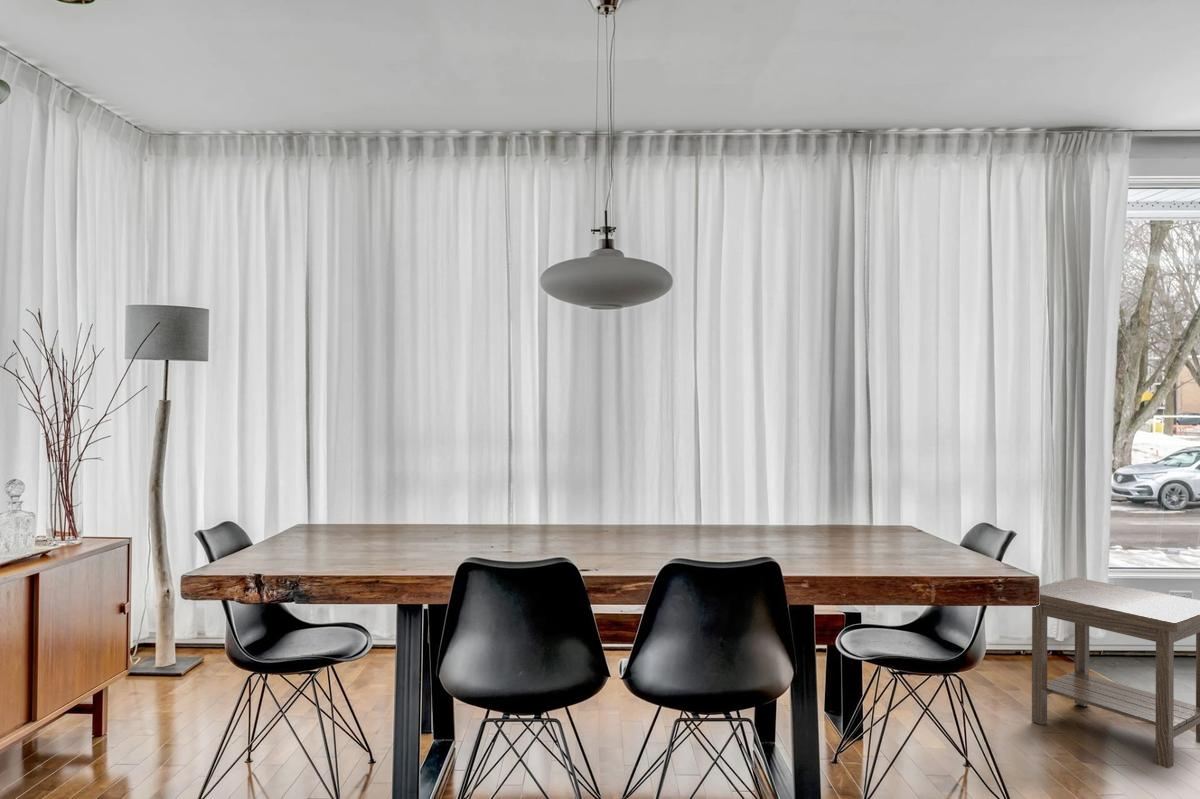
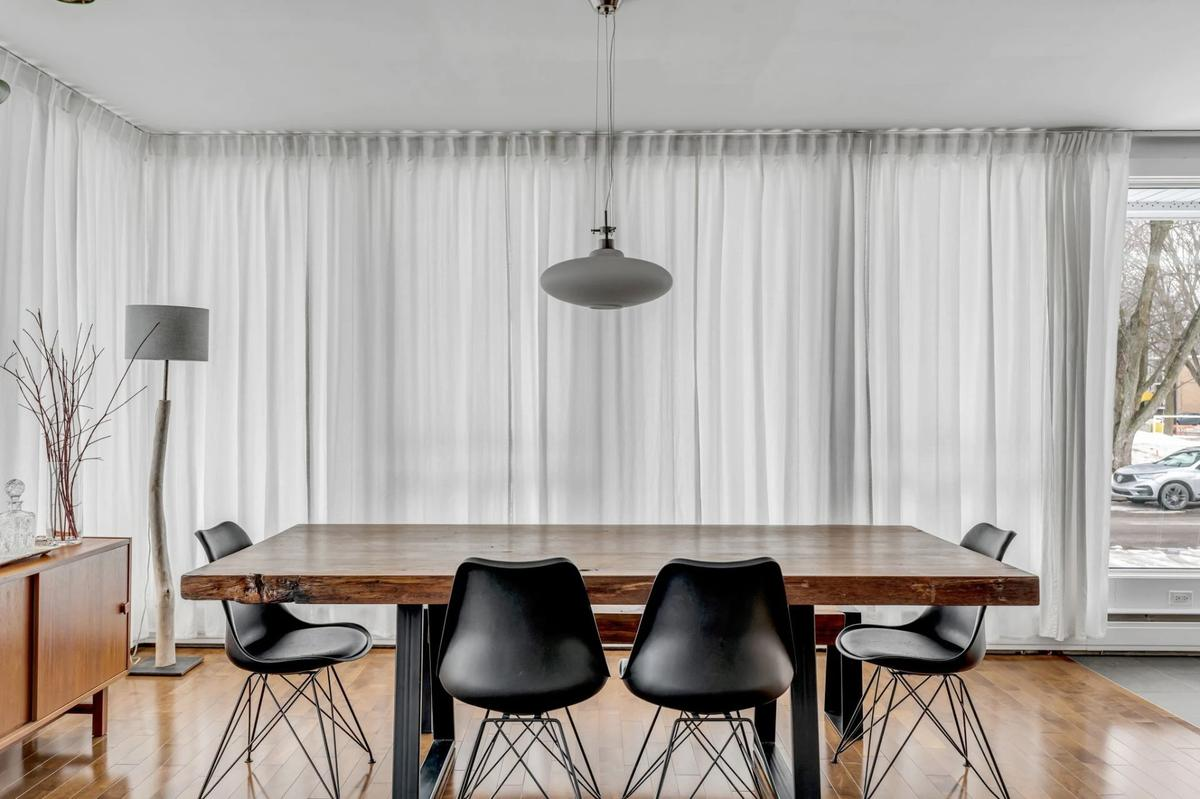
- side table [1031,577,1200,769]
